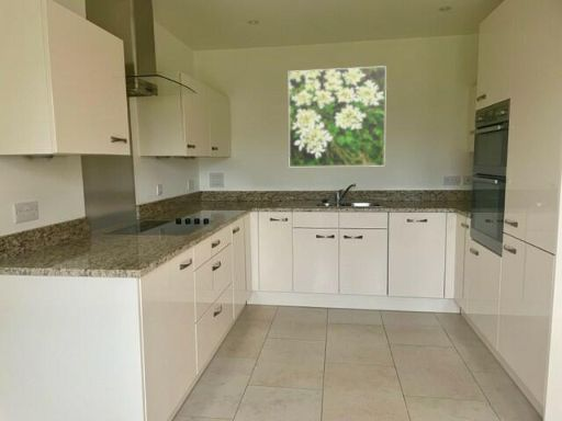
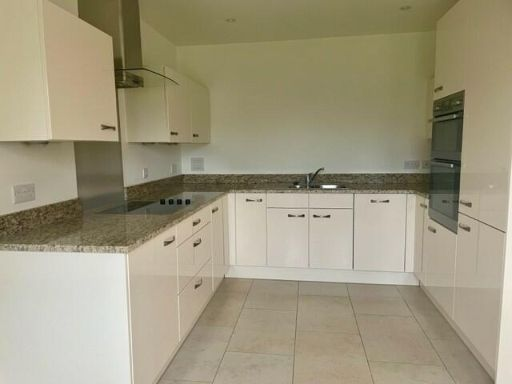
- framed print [288,65,387,168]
